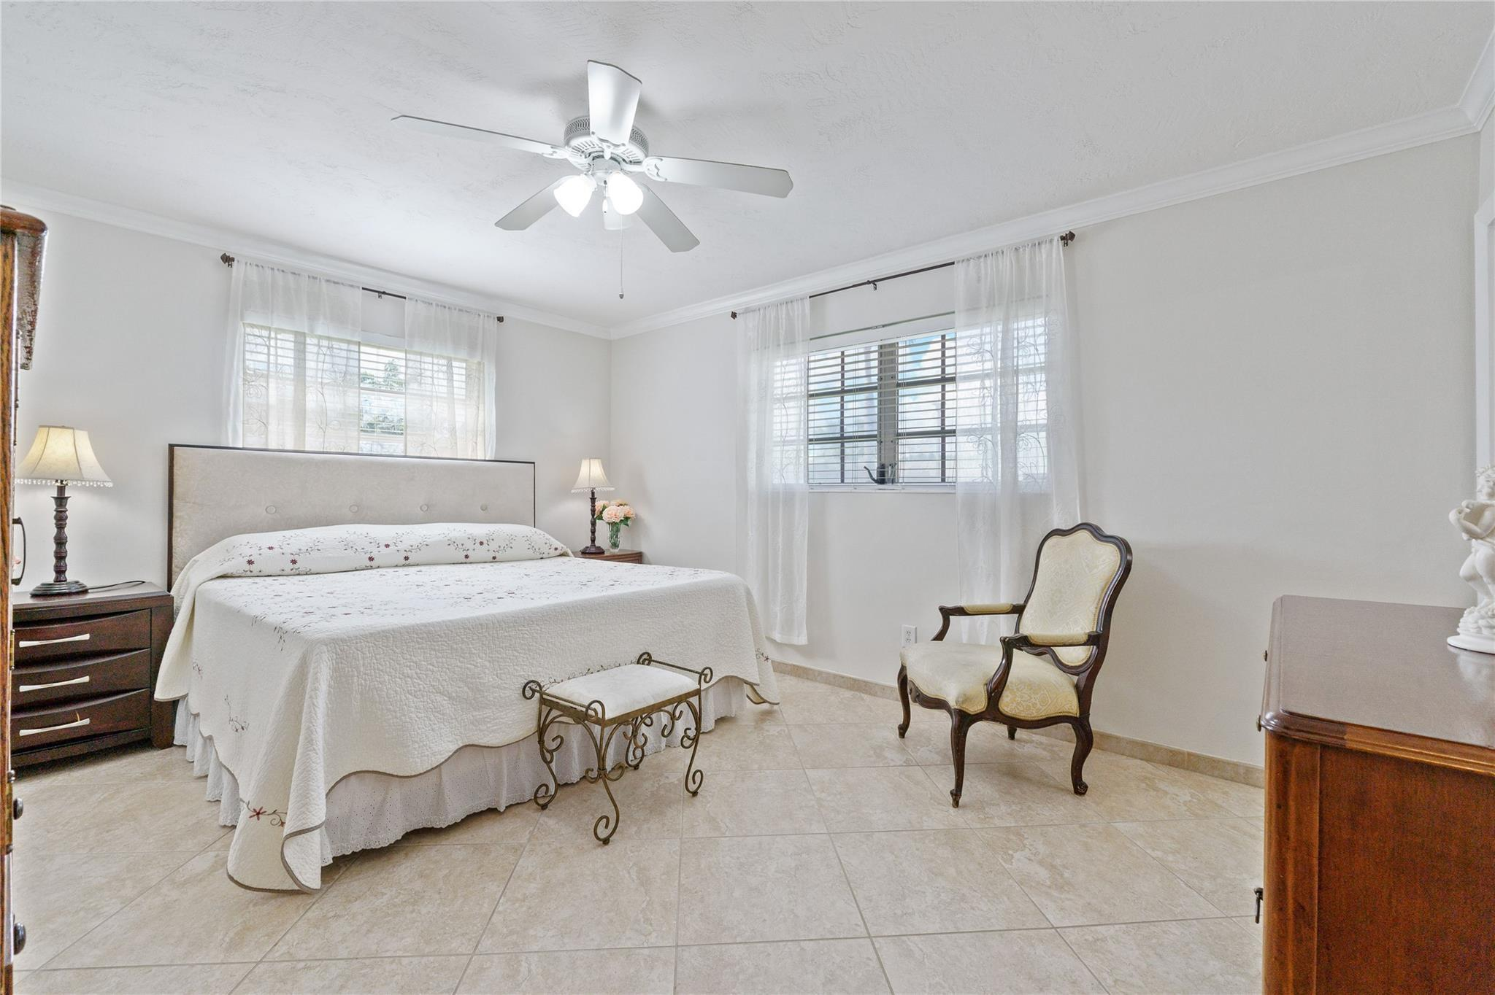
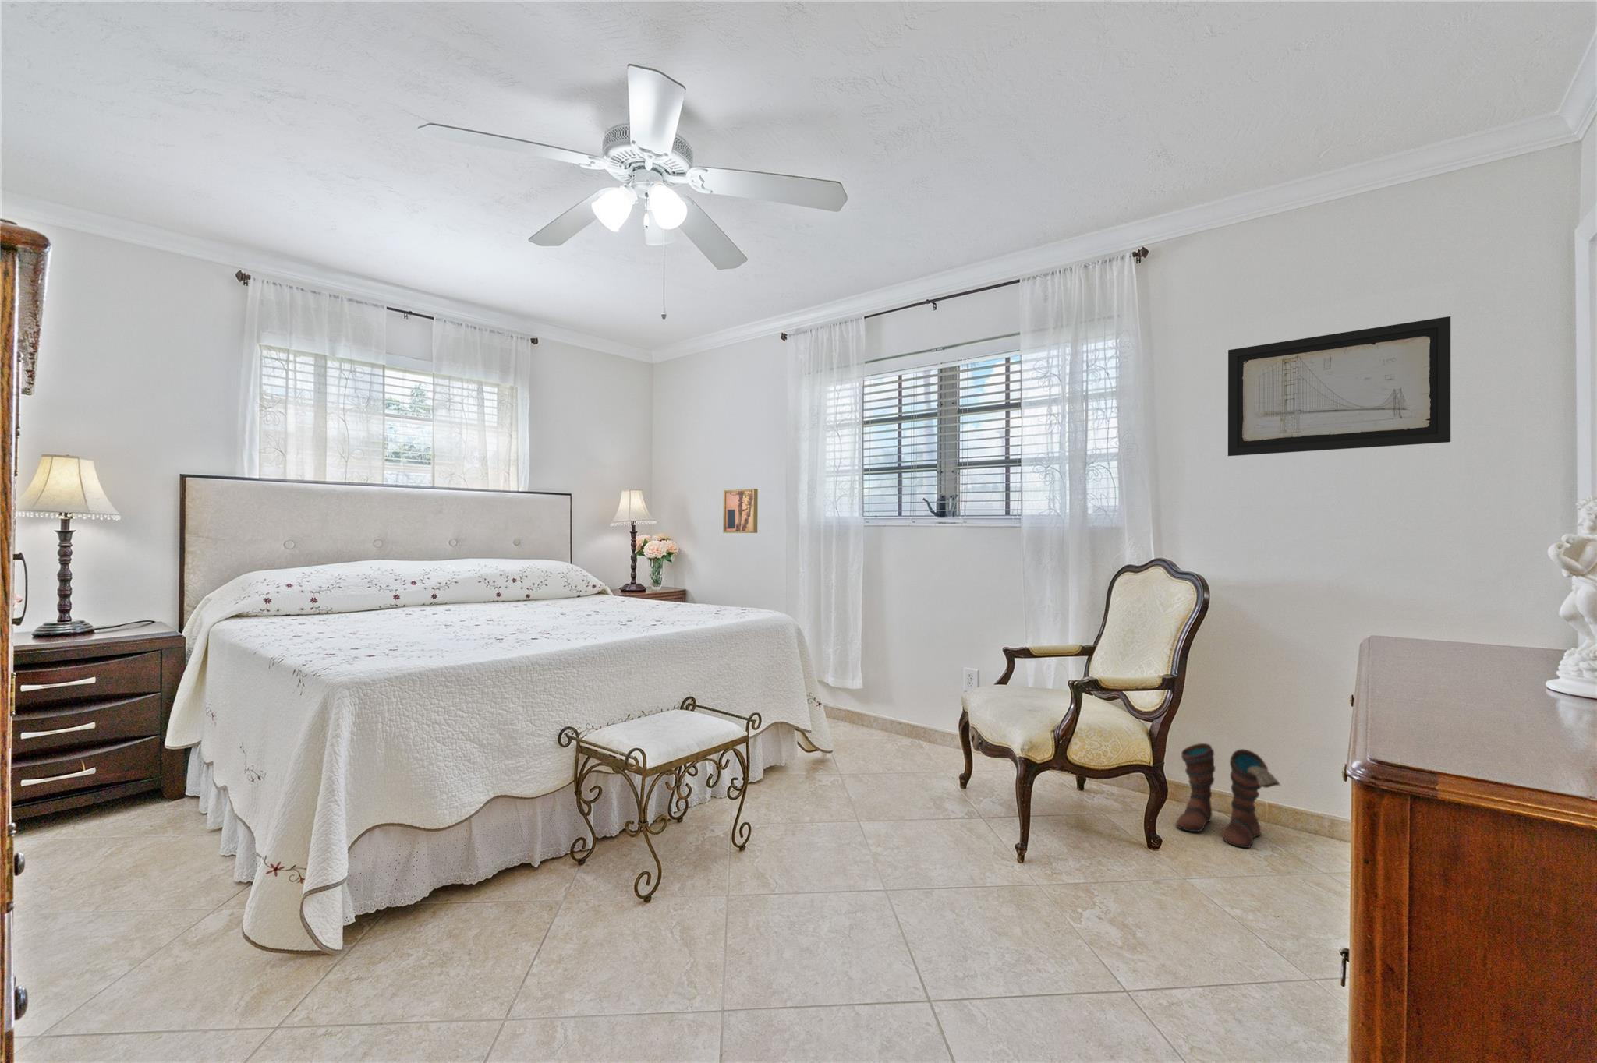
+ wall art [723,488,758,534]
+ wall art [1227,316,1451,457]
+ boots [1175,743,1281,848]
